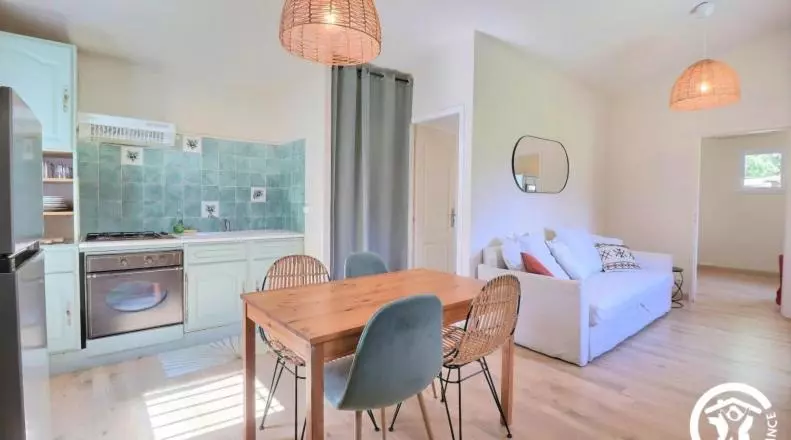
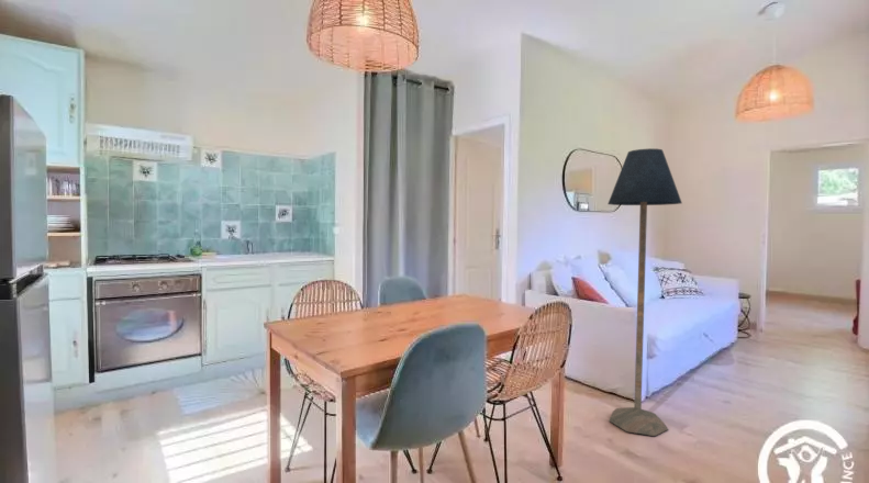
+ floor lamp [606,147,683,437]
